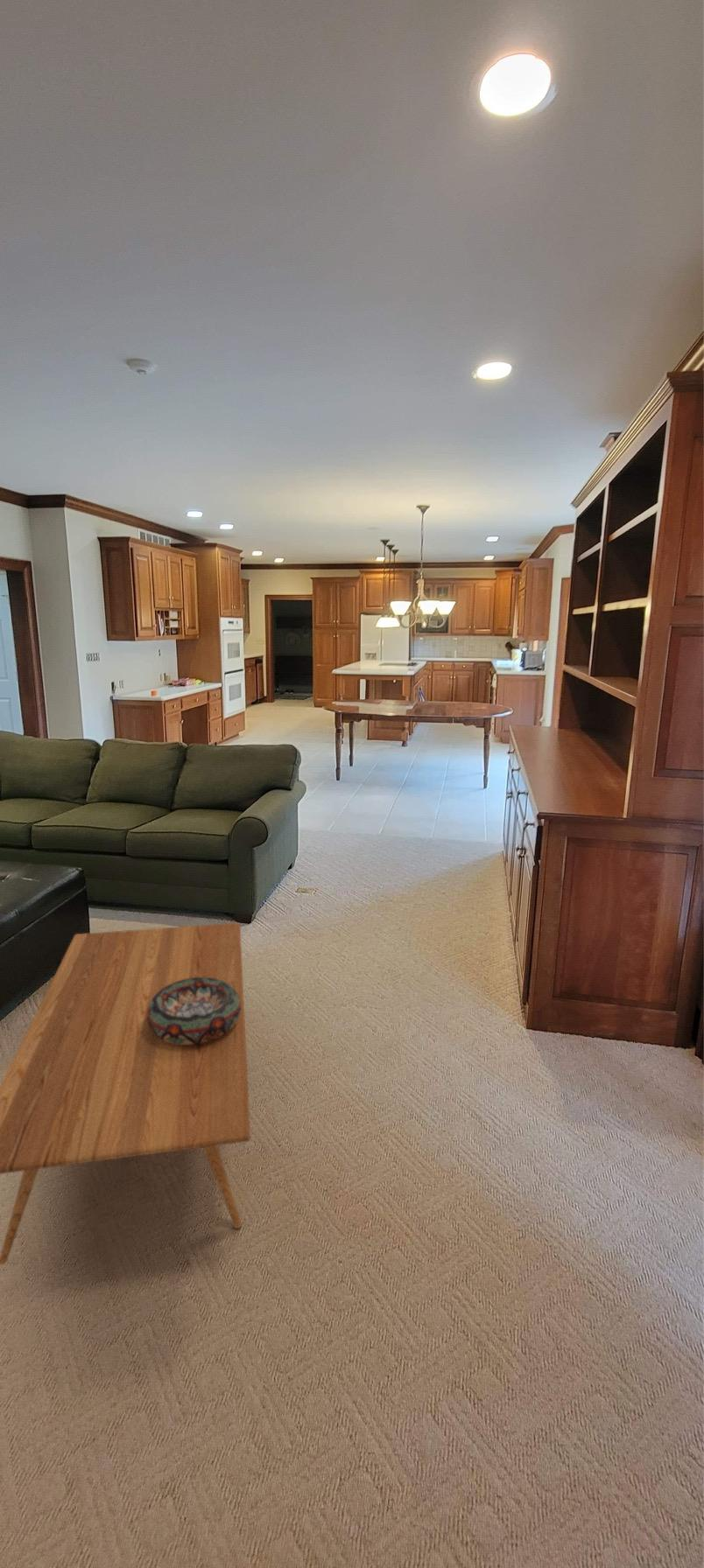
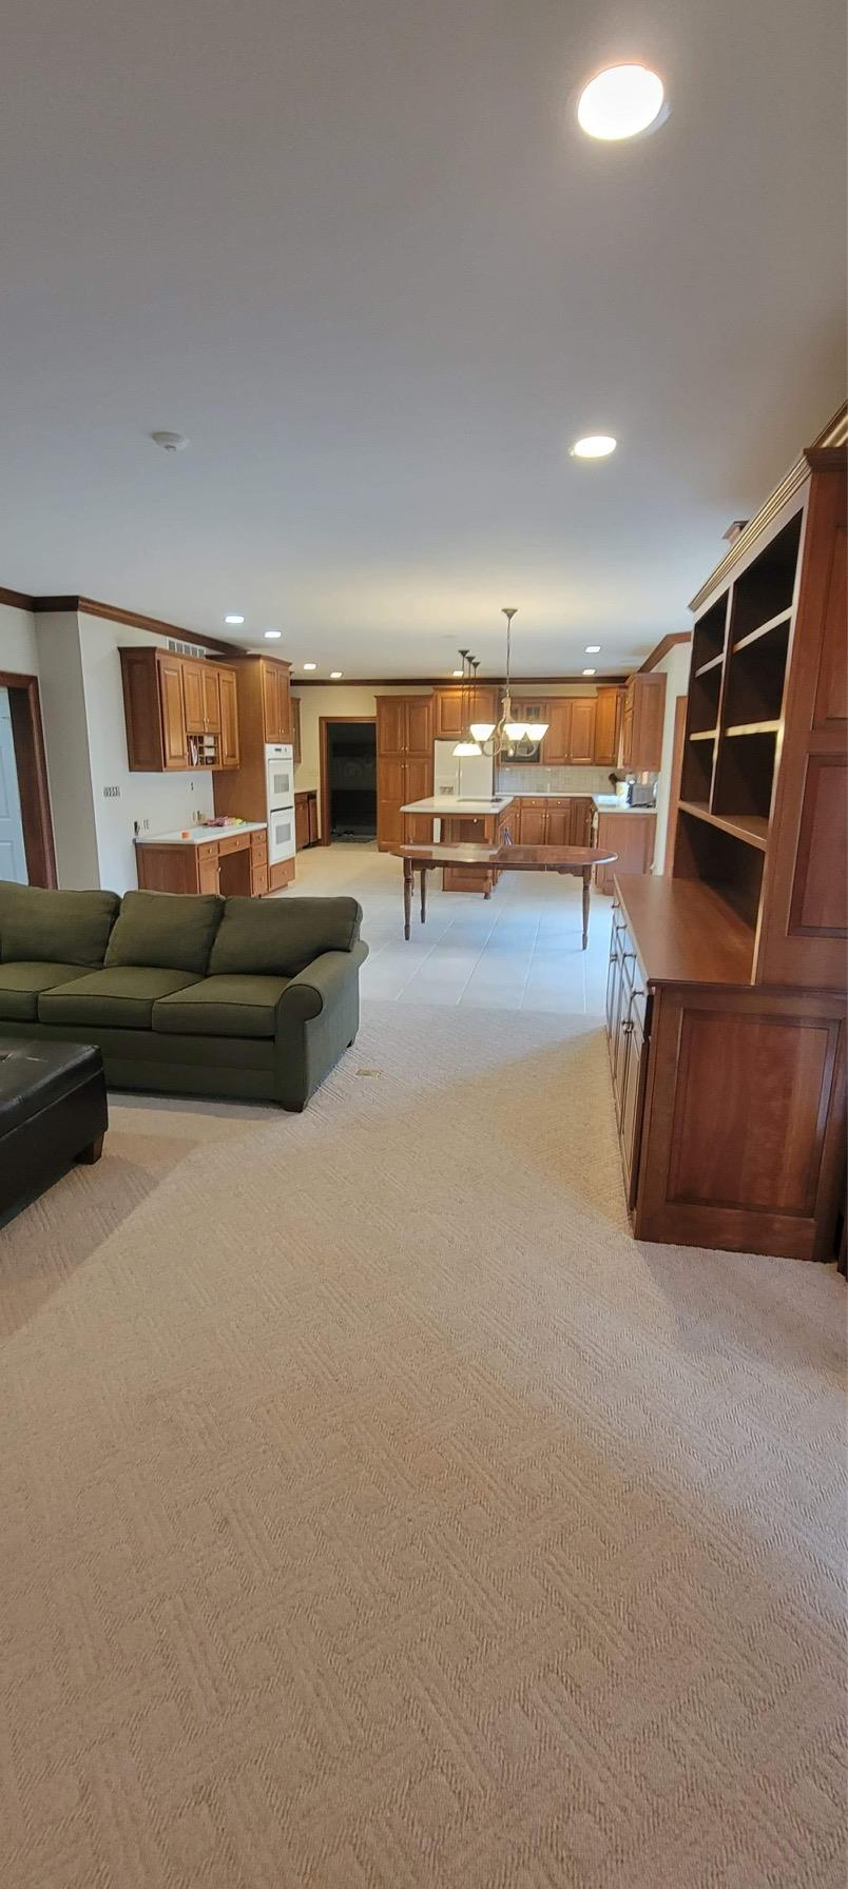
- coffee table [0,922,251,1265]
- decorative bowl [146,977,241,1045]
